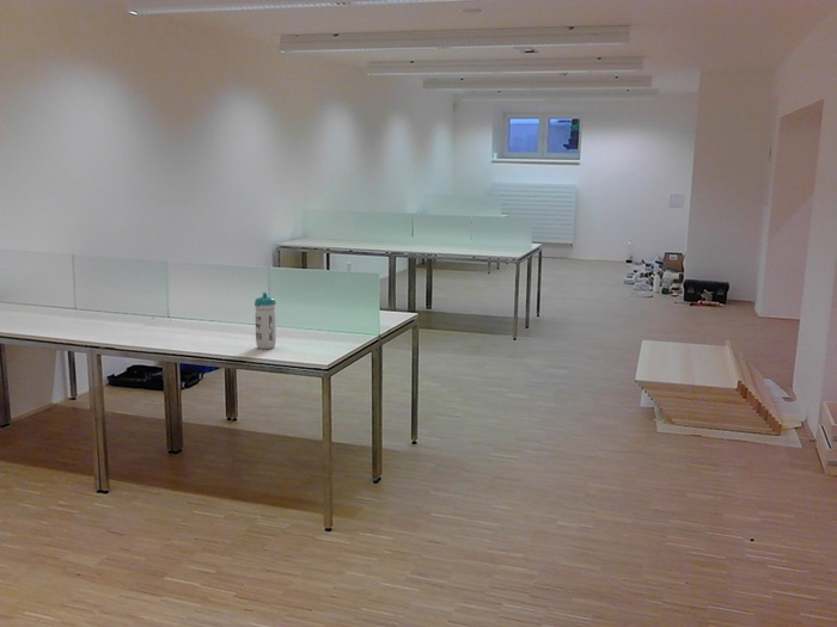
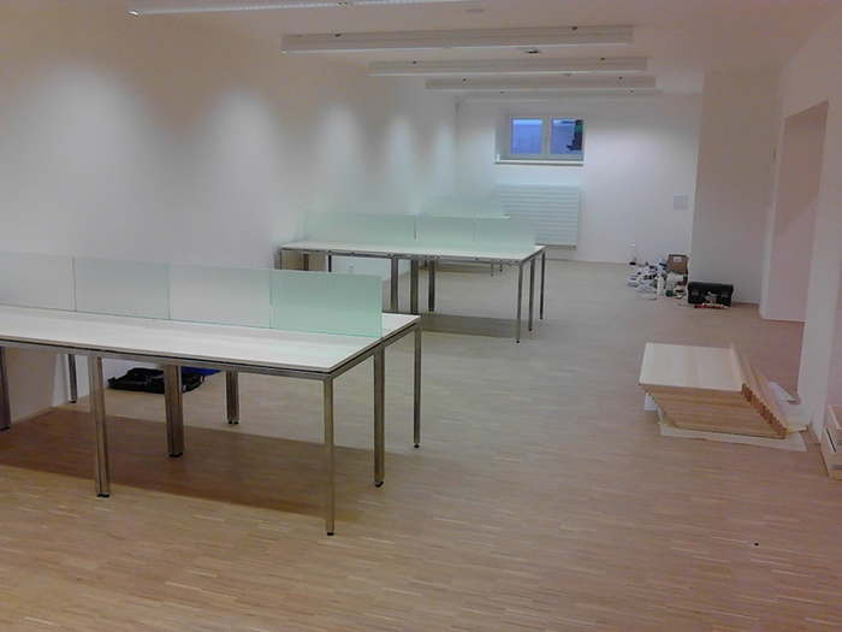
- water bottle [253,291,277,350]
